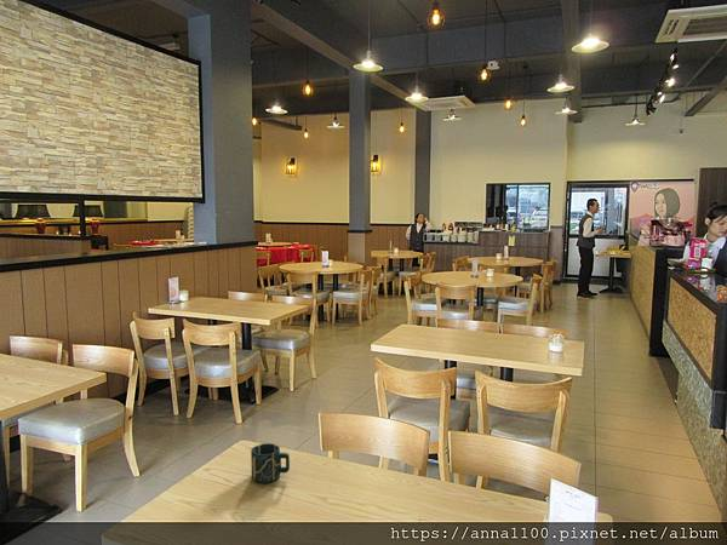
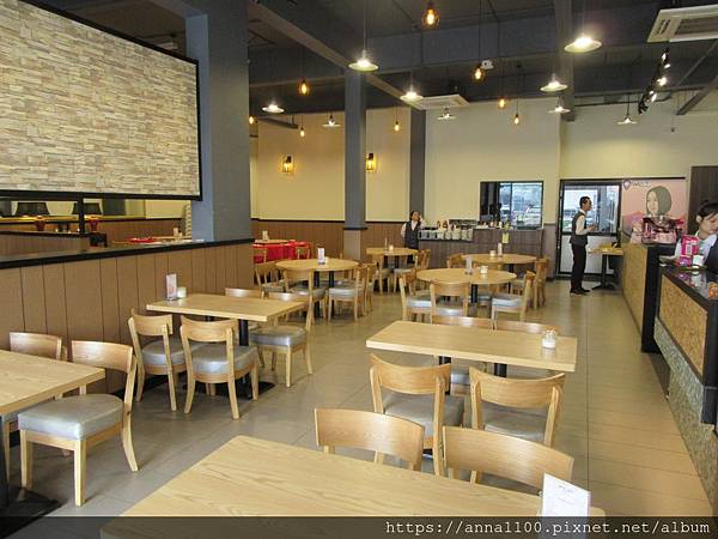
- cup [250,442,291,484]
